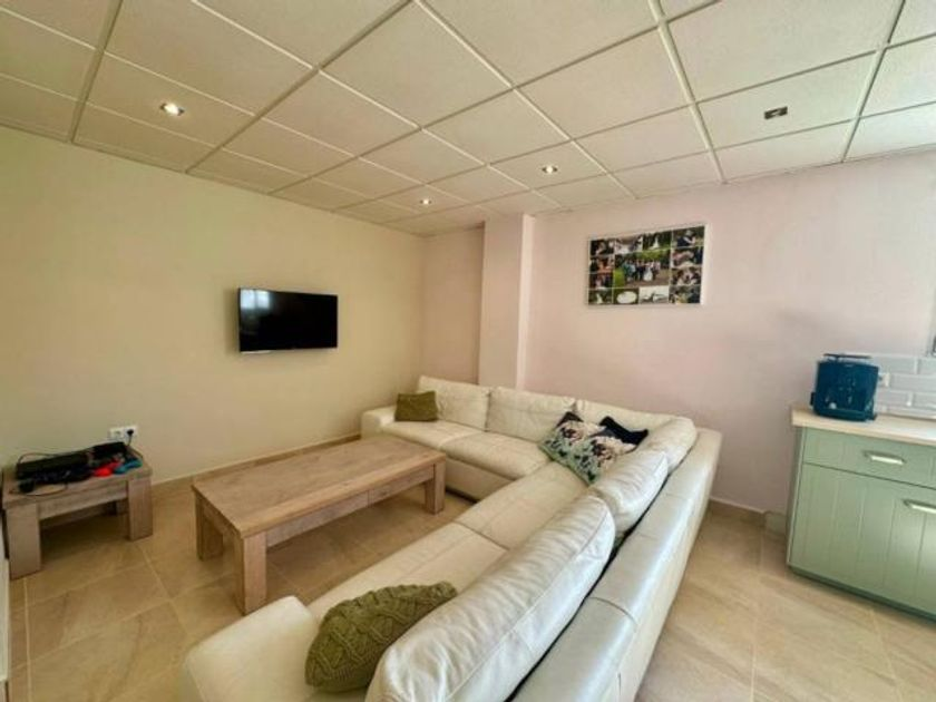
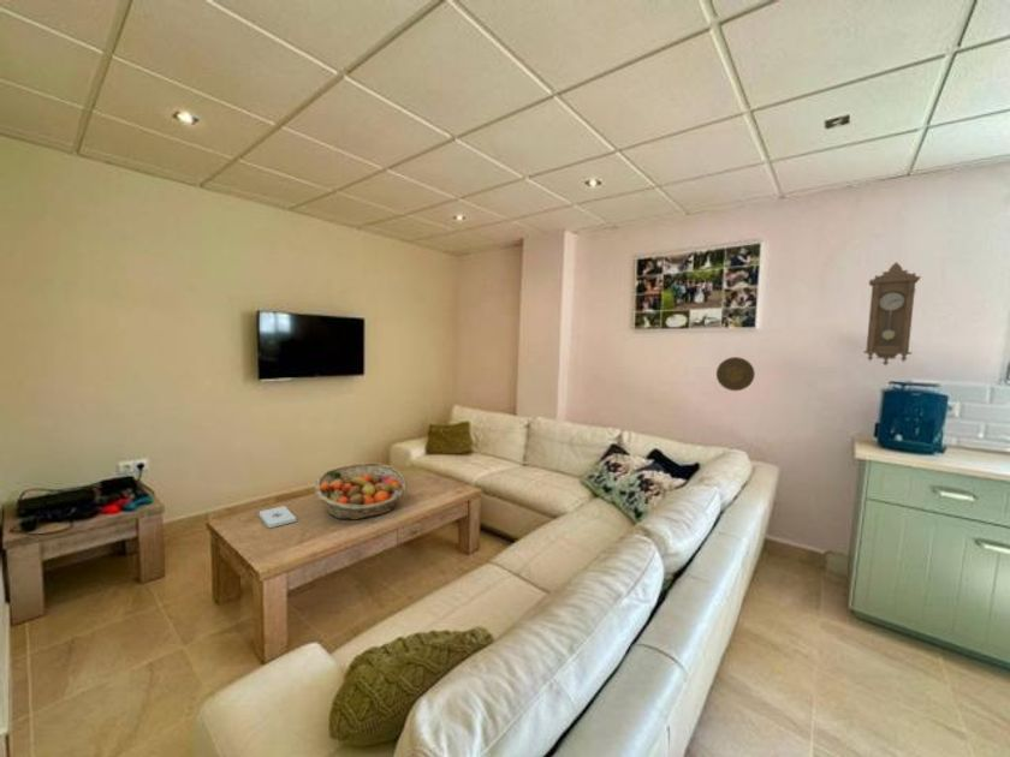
+ decorative plate [715,356,756,392]
+ pendulum clock [862,261,922,366]
+ notepad [259,505,297,529]
+ fruit basket [314,461,409,521]
